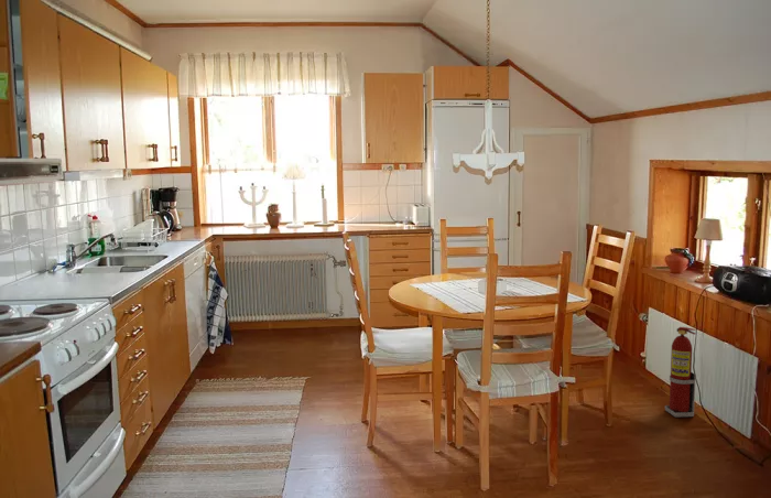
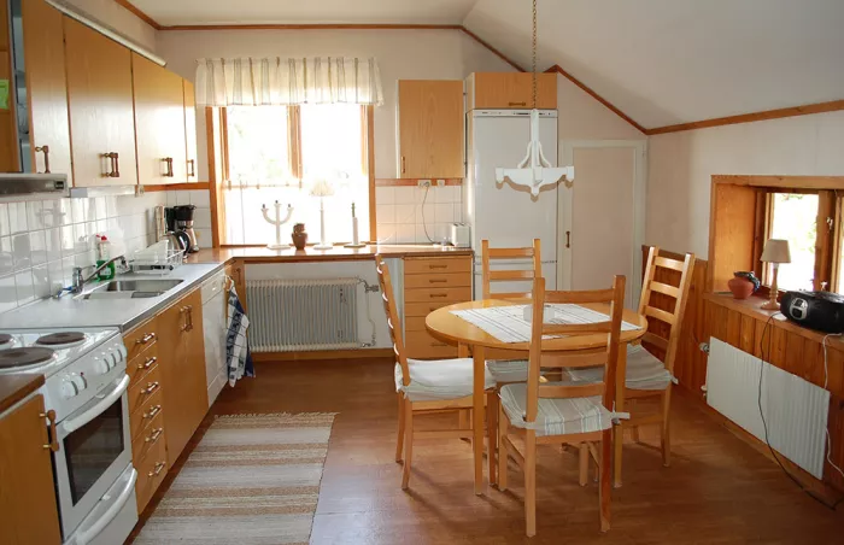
- fire extinguisher [664,326,697,419]
